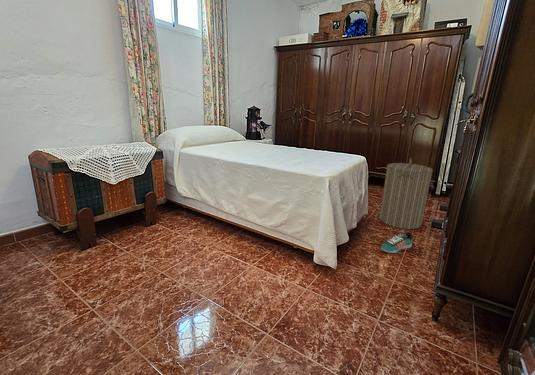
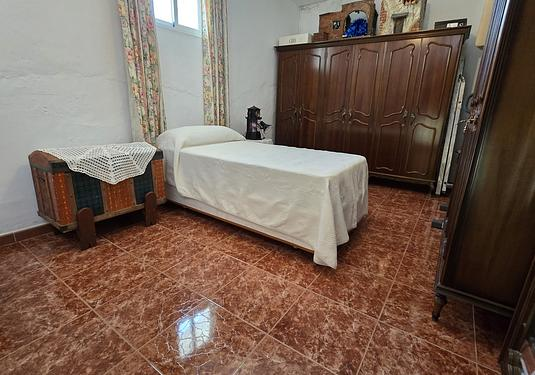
- sneaker [380,231,414,254]
- laundry hamper [378,156,434,230]
